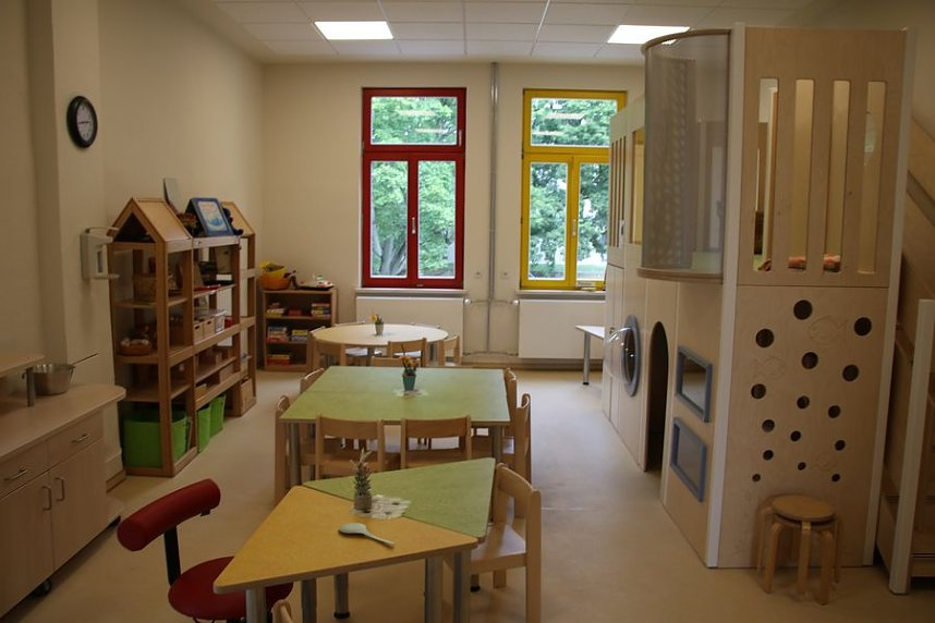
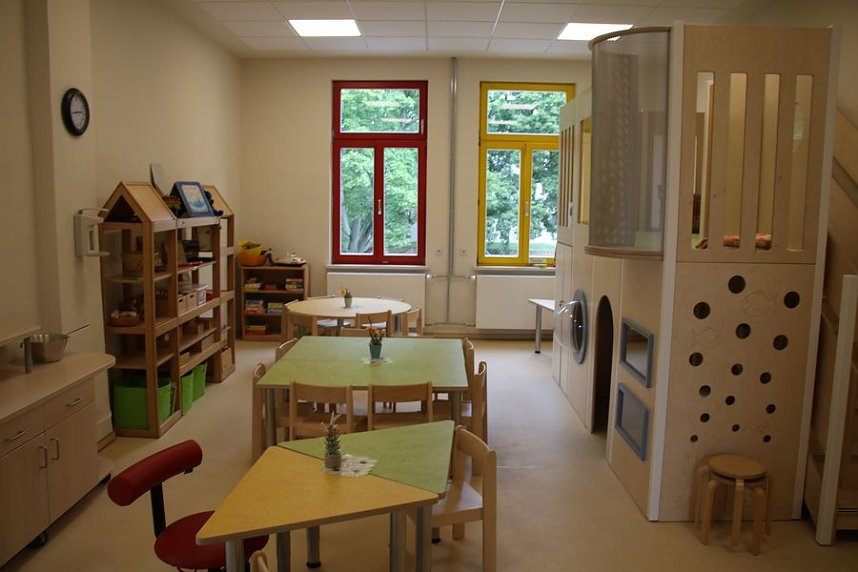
- spoon [338,522,396,546]
